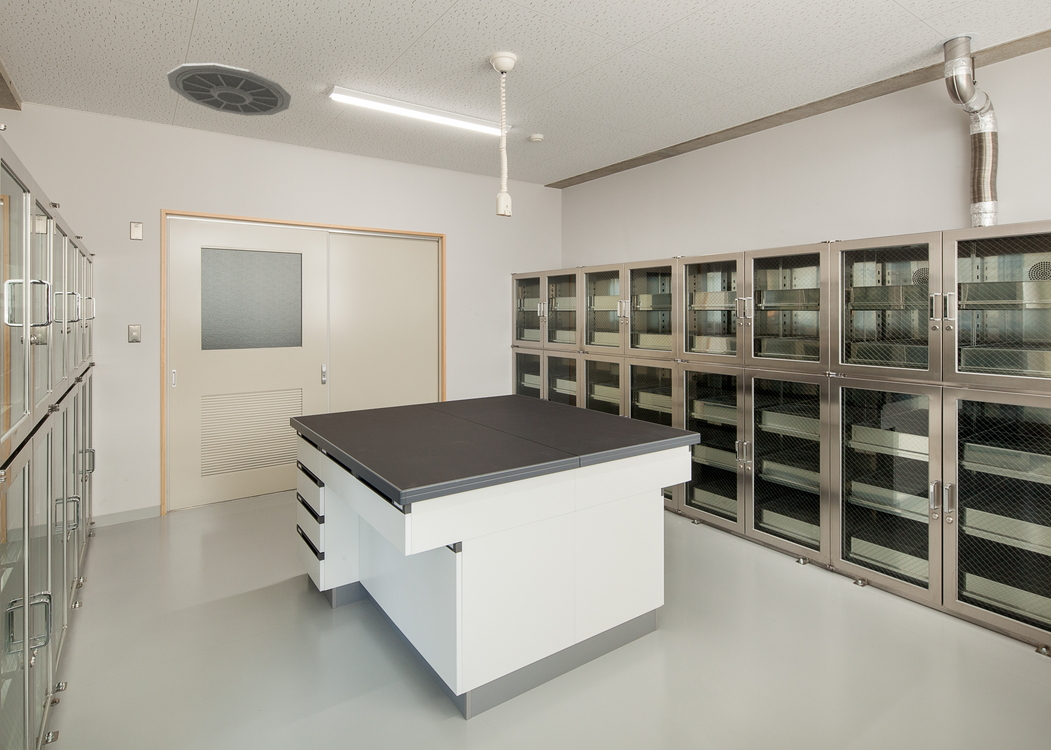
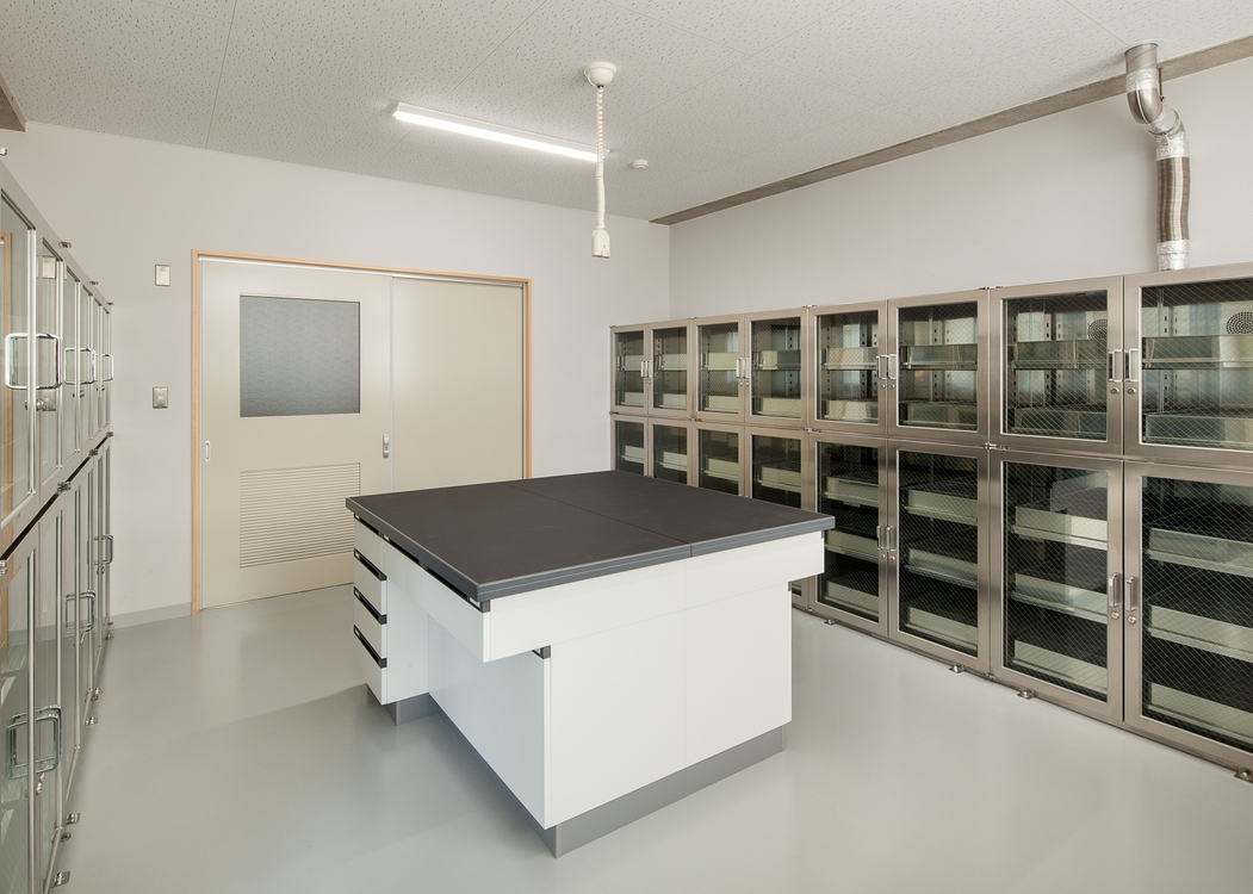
- ceiling vent [166,62,292,117]
